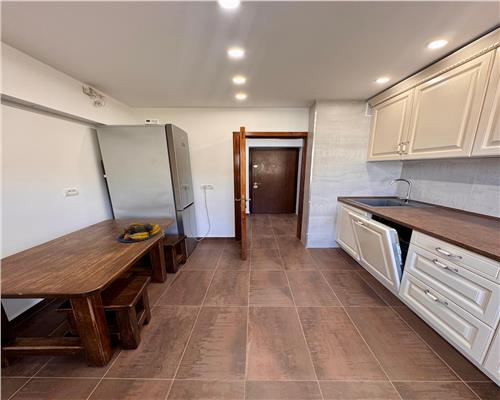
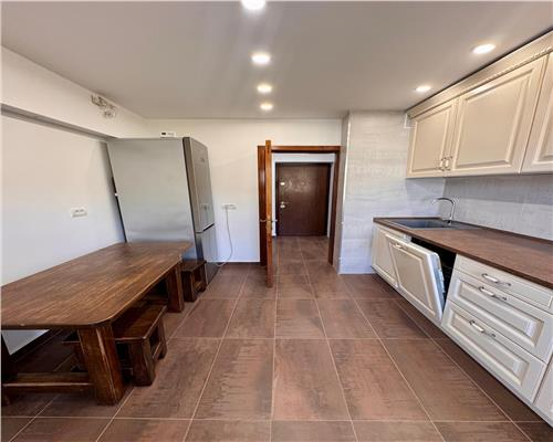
- fruit bowl [117,222,161,243]
